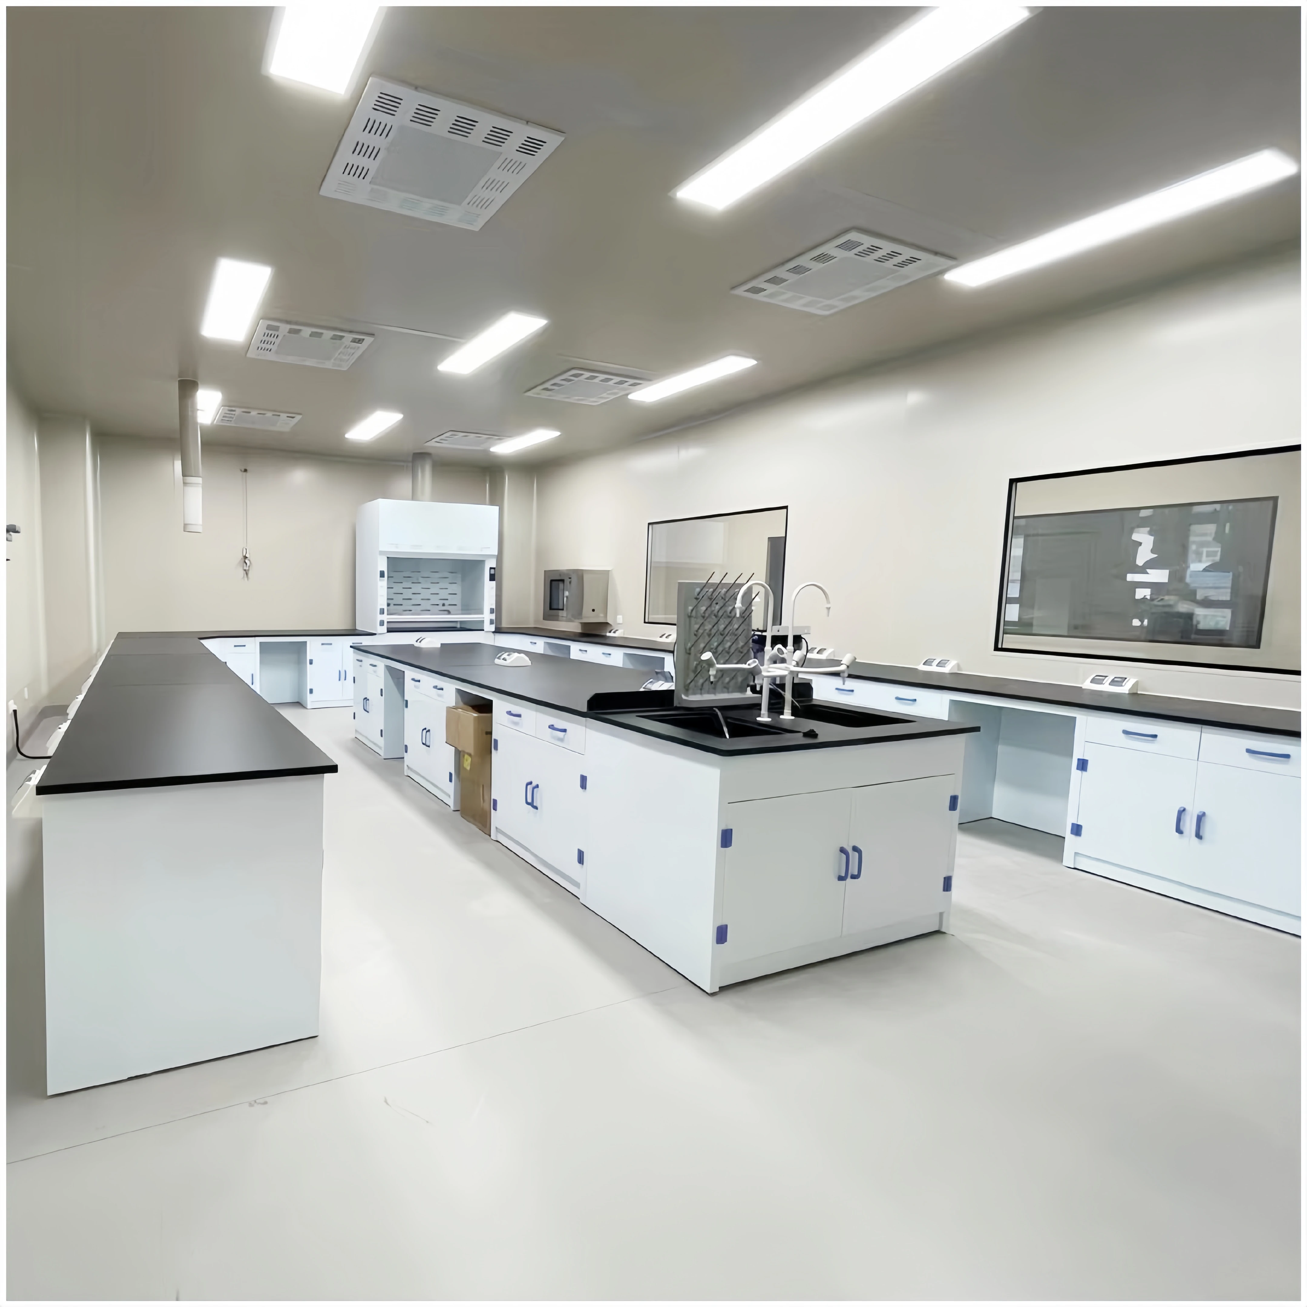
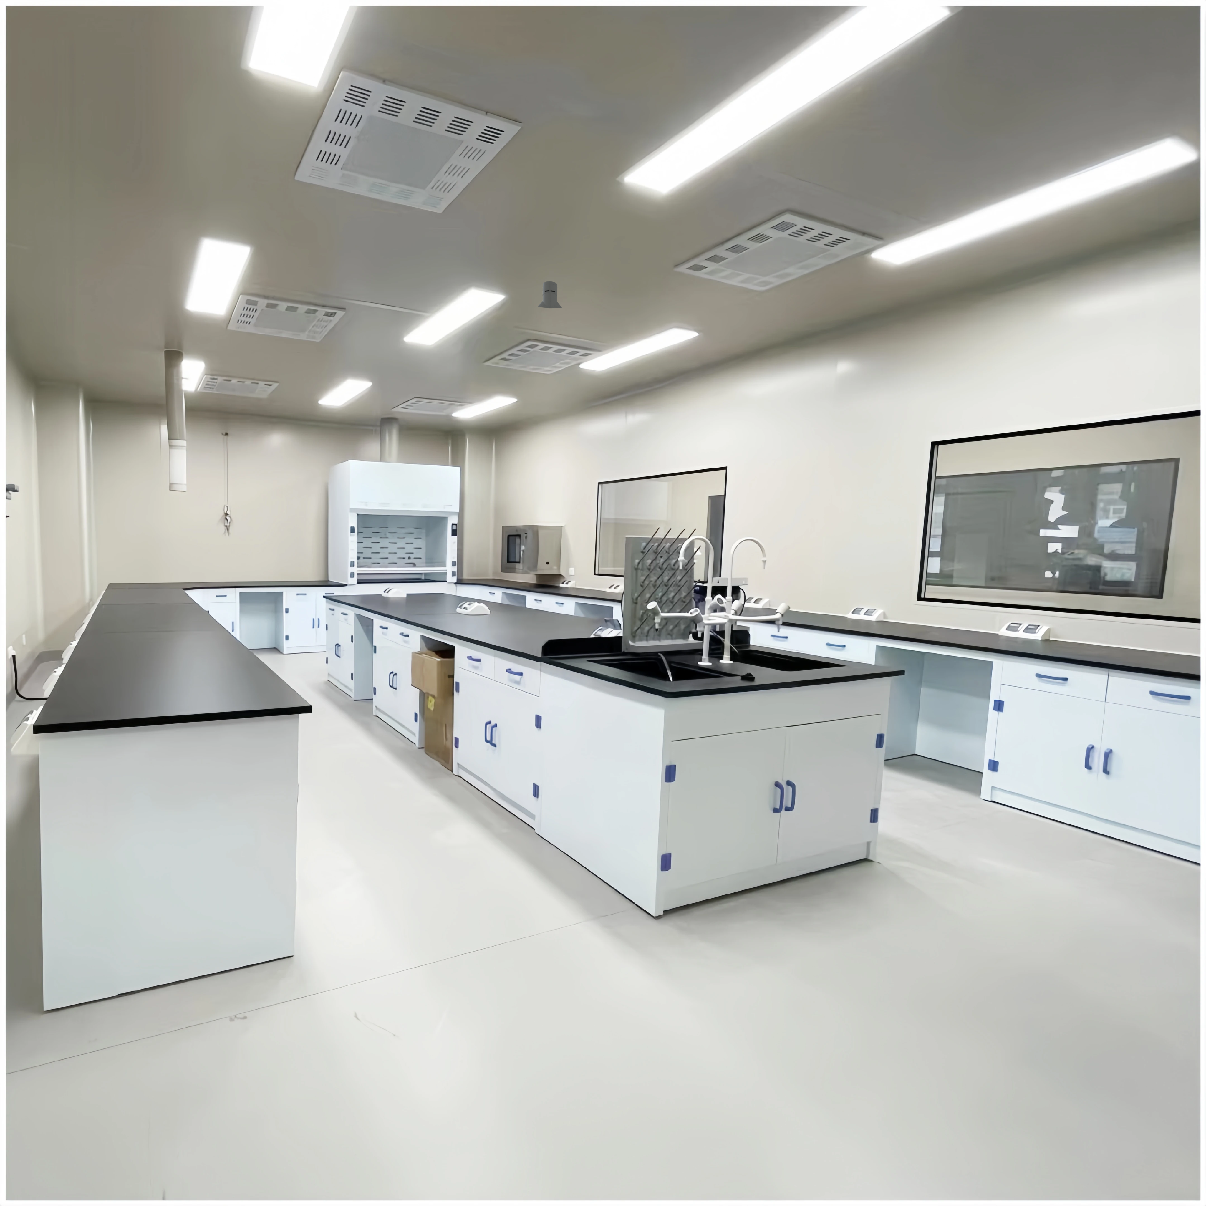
+ knight helmet [537,281,562,308]
